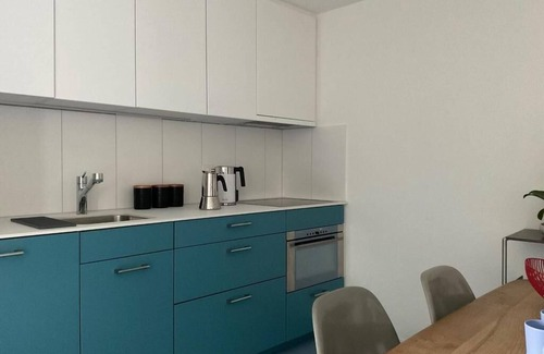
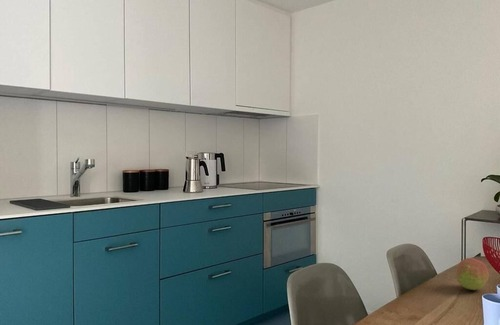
+ fruit [455,257,490,291]
